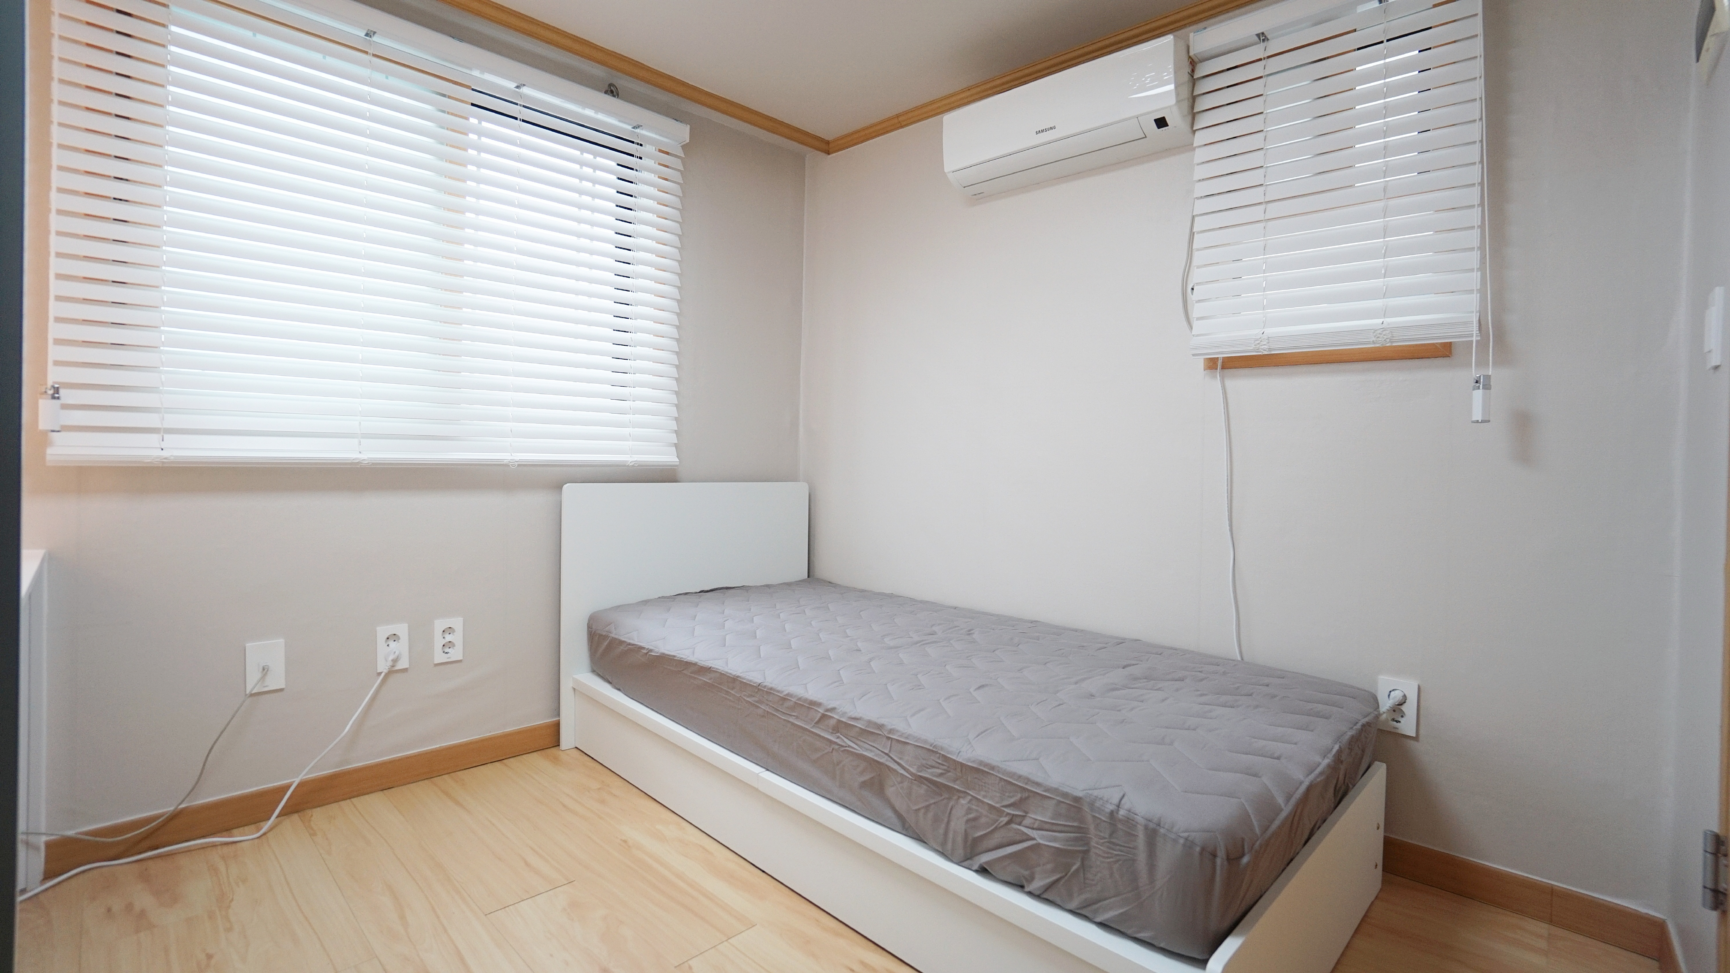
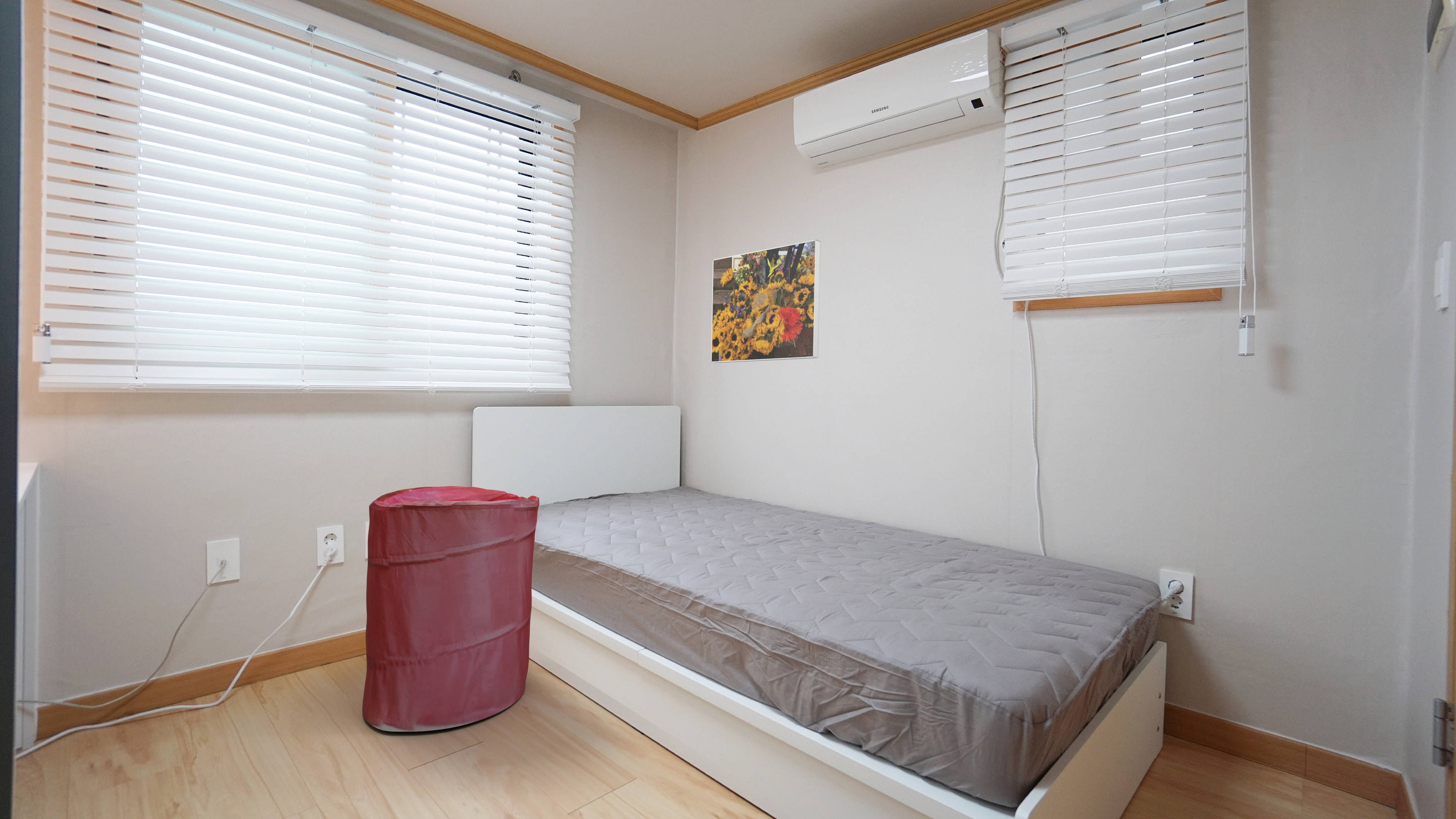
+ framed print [711,239,821,363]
+ laundry hamper [362,486,540,732]
